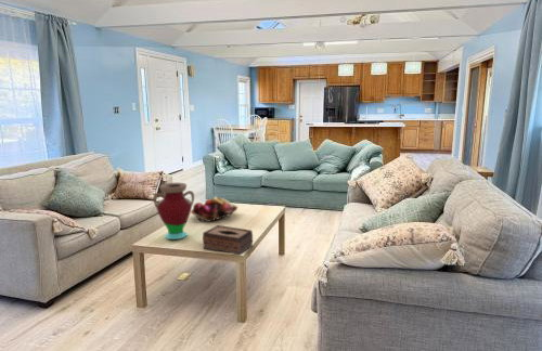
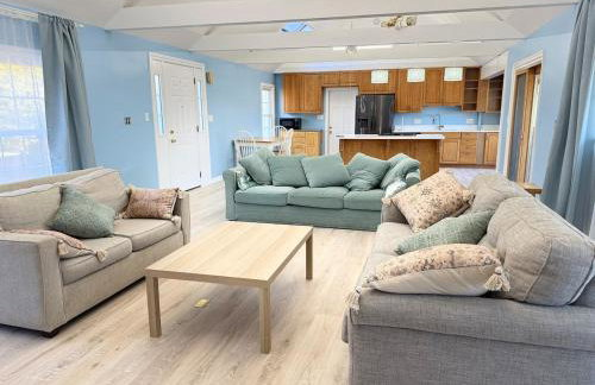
- fruit basket [190,196,238,222]
- vase [152,182,195,240]
- tissue box [202,224,254,257]
